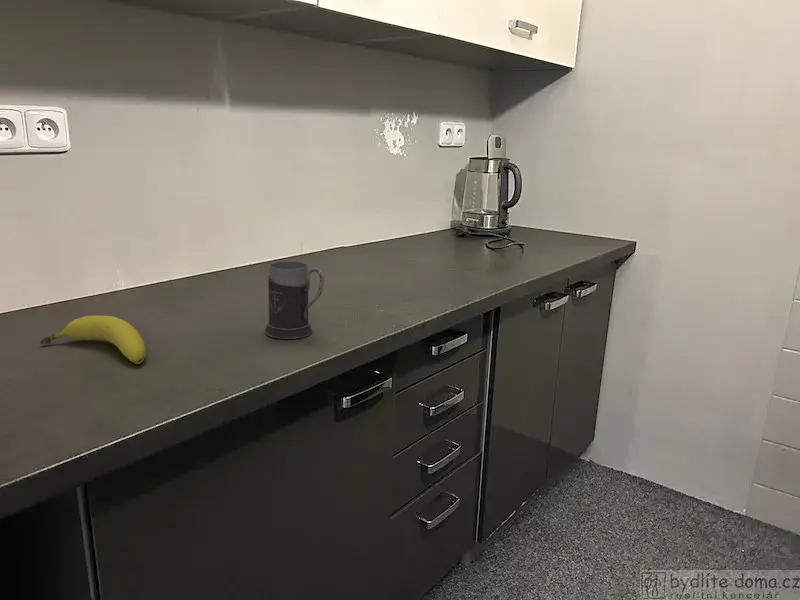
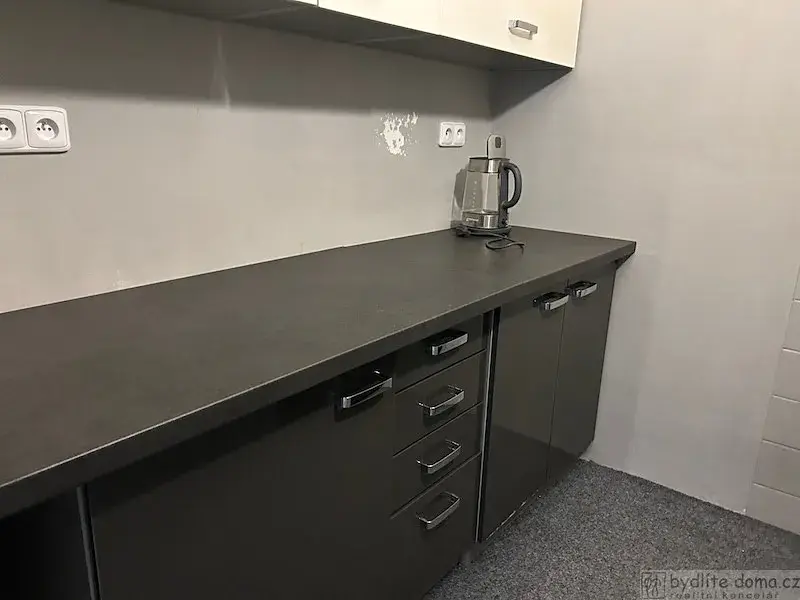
- fruit [39,315,147,365]
- mug [264,261,325,340]
